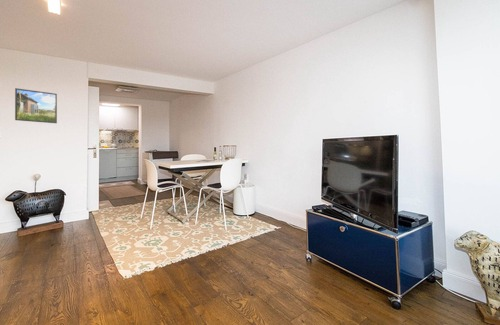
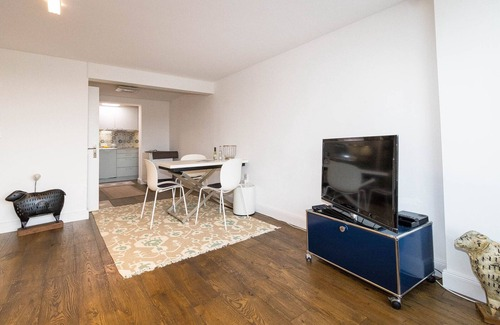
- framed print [14,87,58,124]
